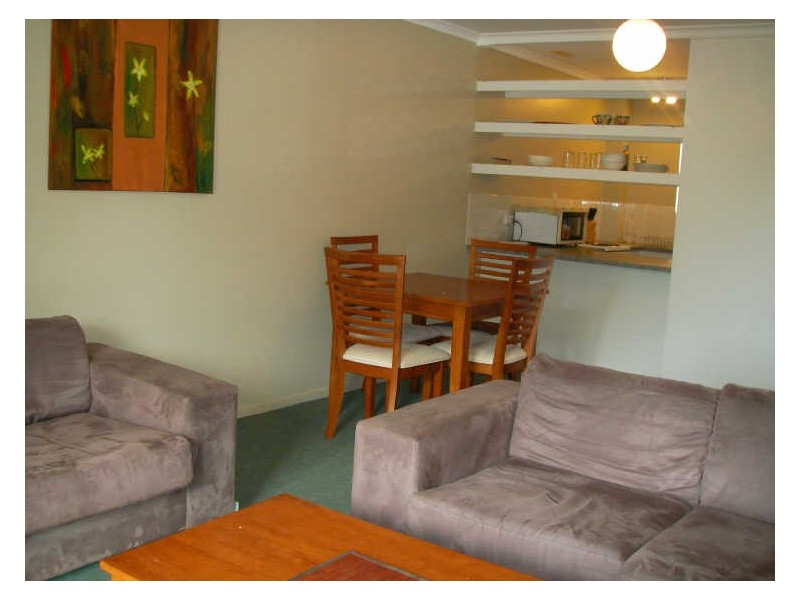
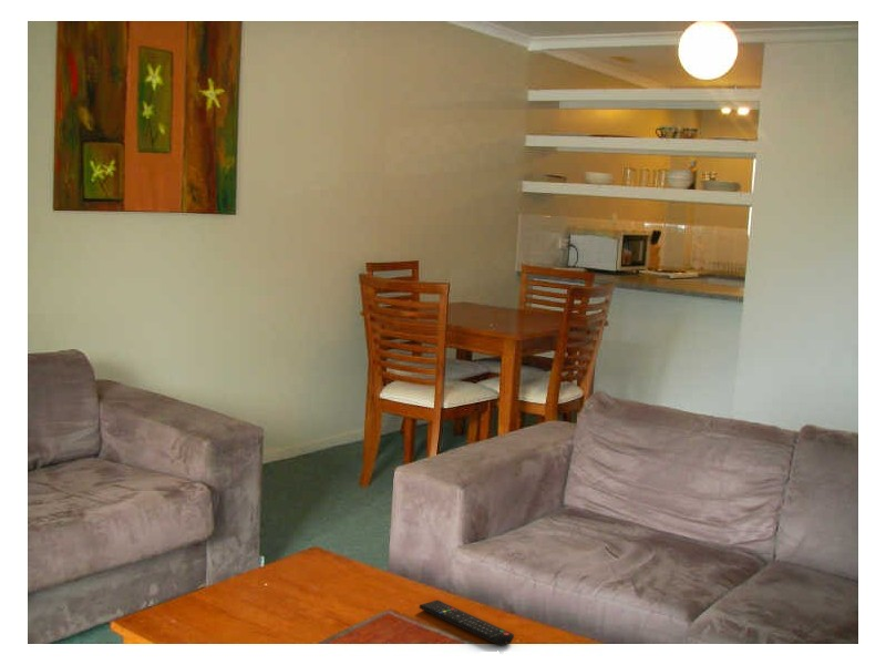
+ remote control [419,598,515,647]
